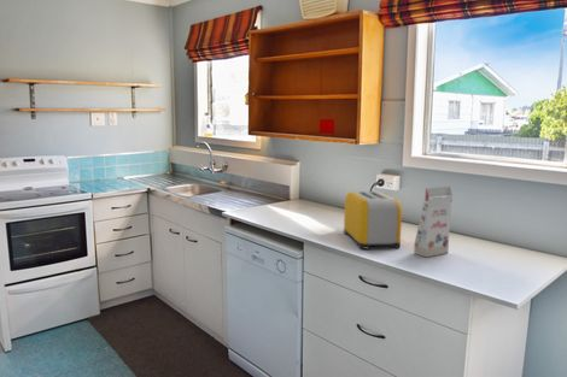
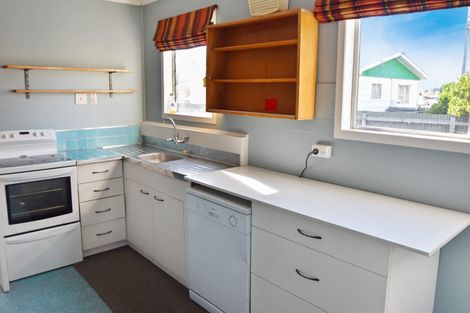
- toaster [343,190,403,249]
- gift box [413,185,454,258]
